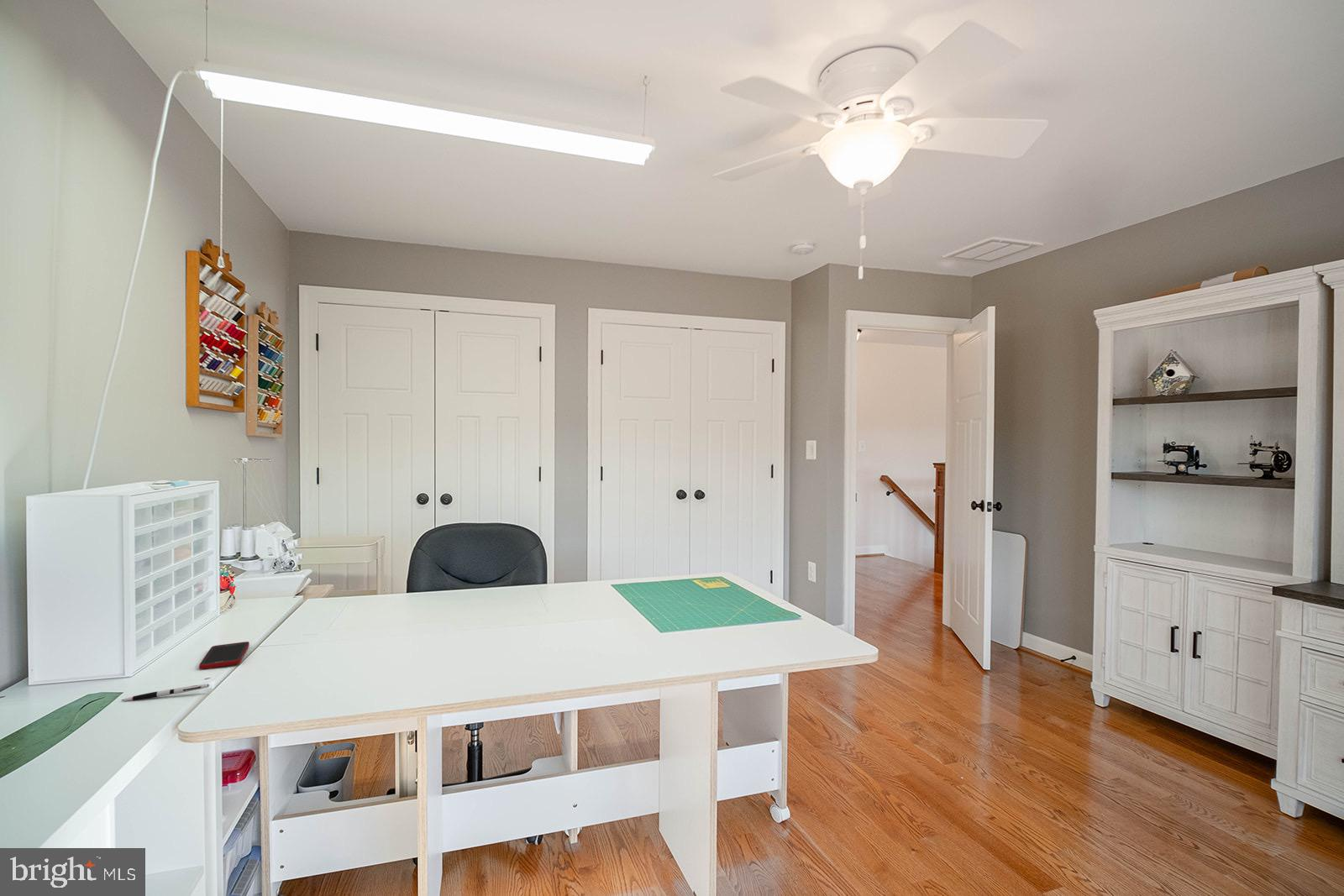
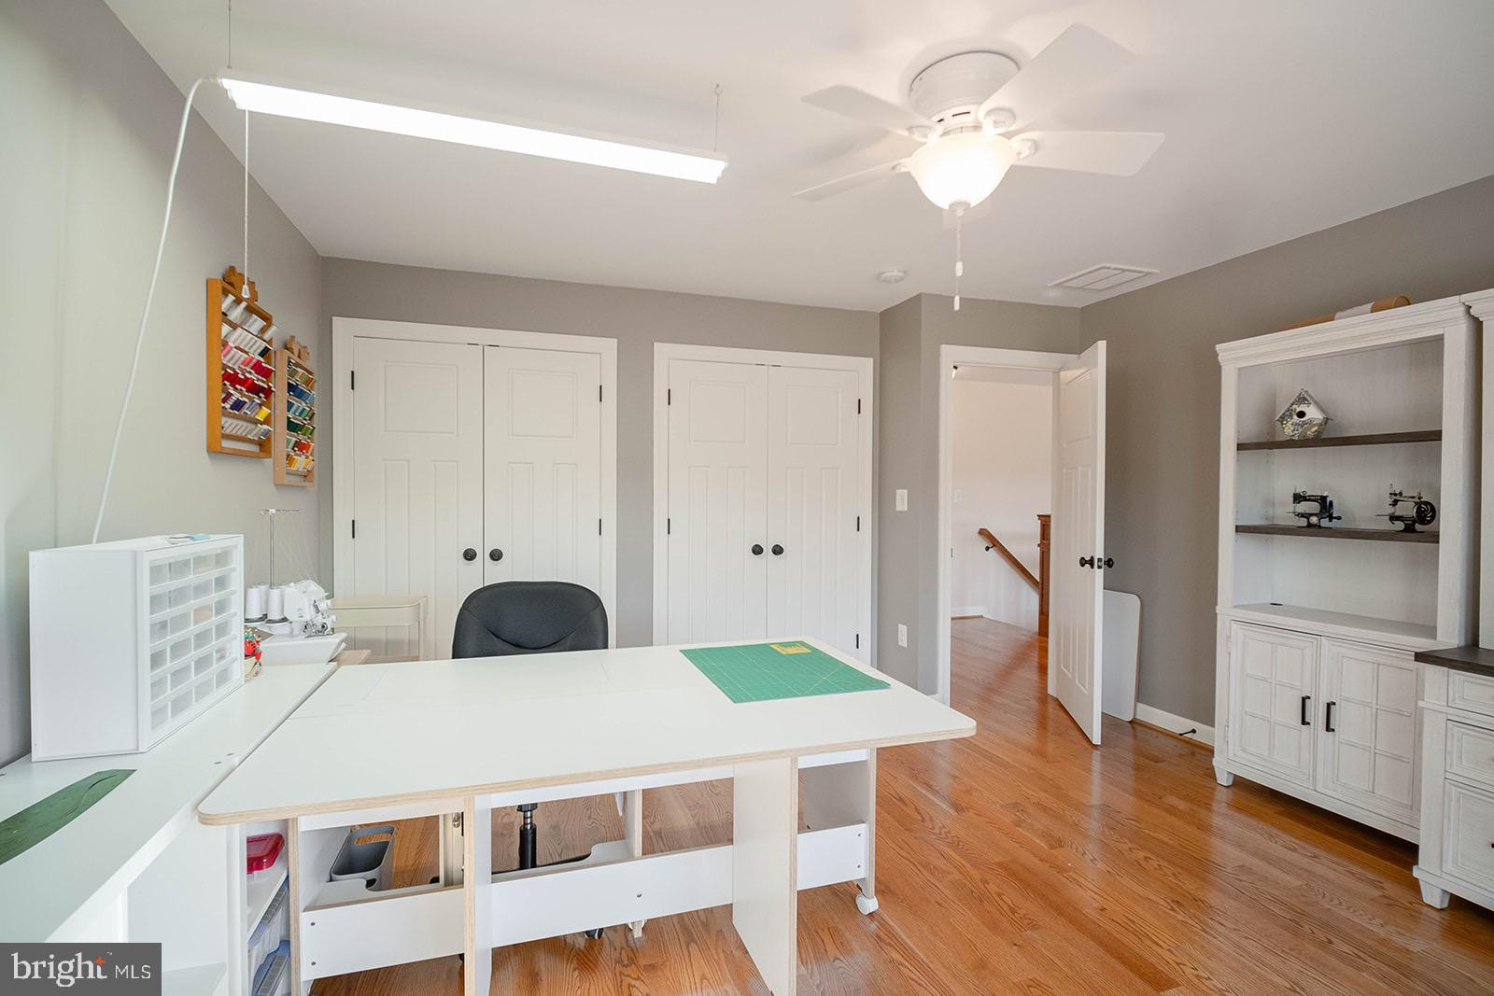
- cell phone [198,641,250,670]
- pen [121,684,210,702]
